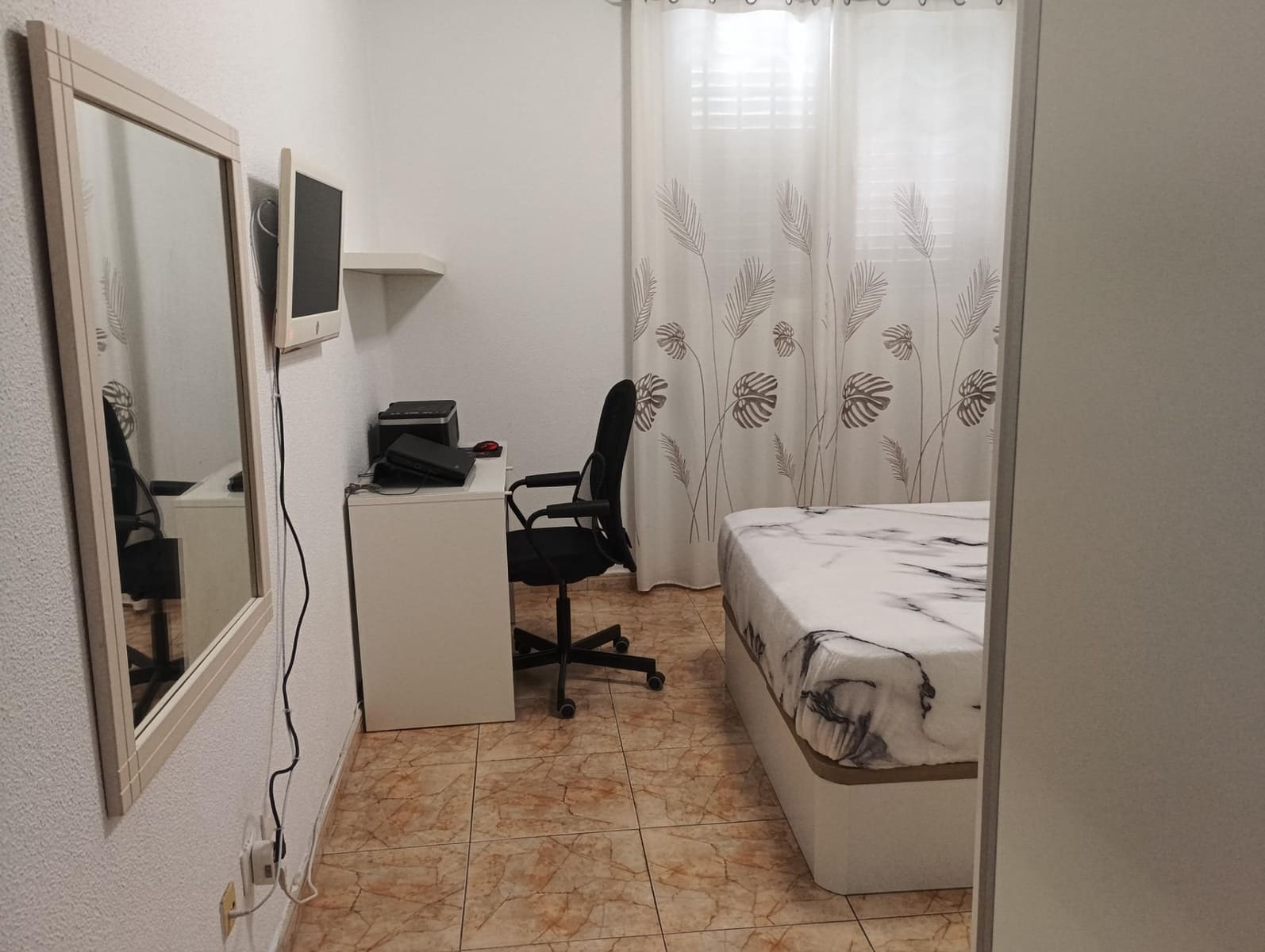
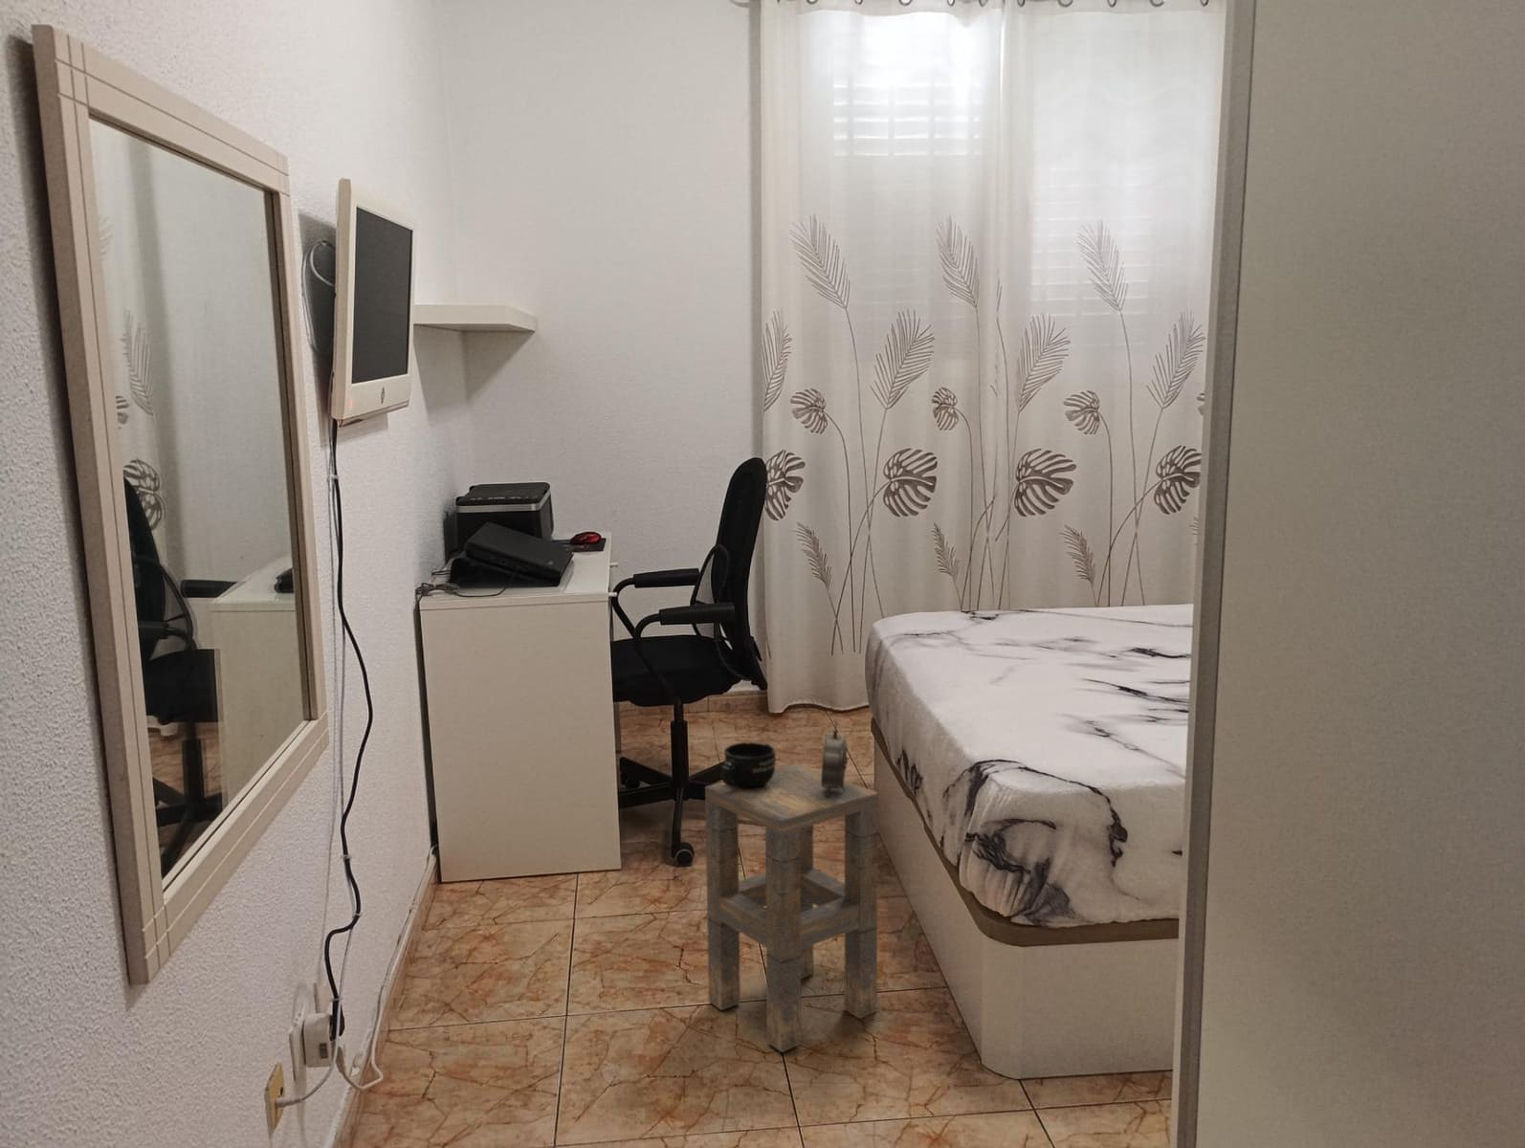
+ mug [721,742,776,790]
+ side table [704,761,879,1053]
+ alarm clock [821,716,850,798]
